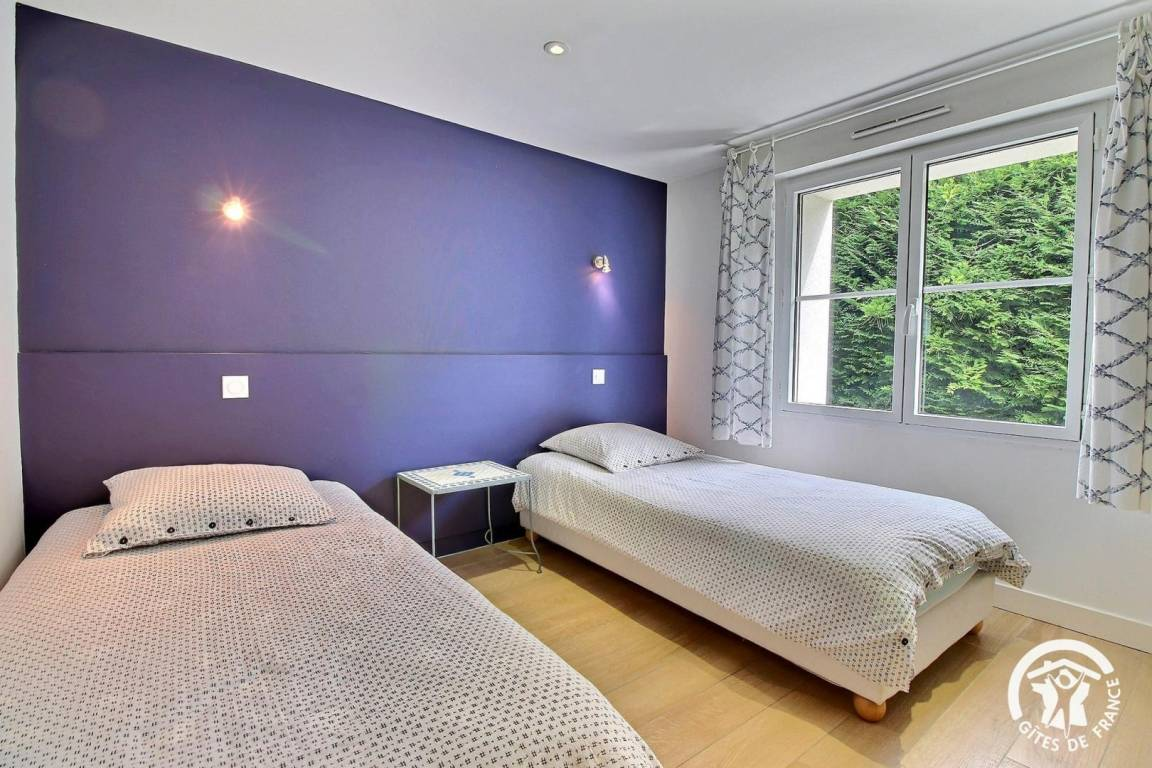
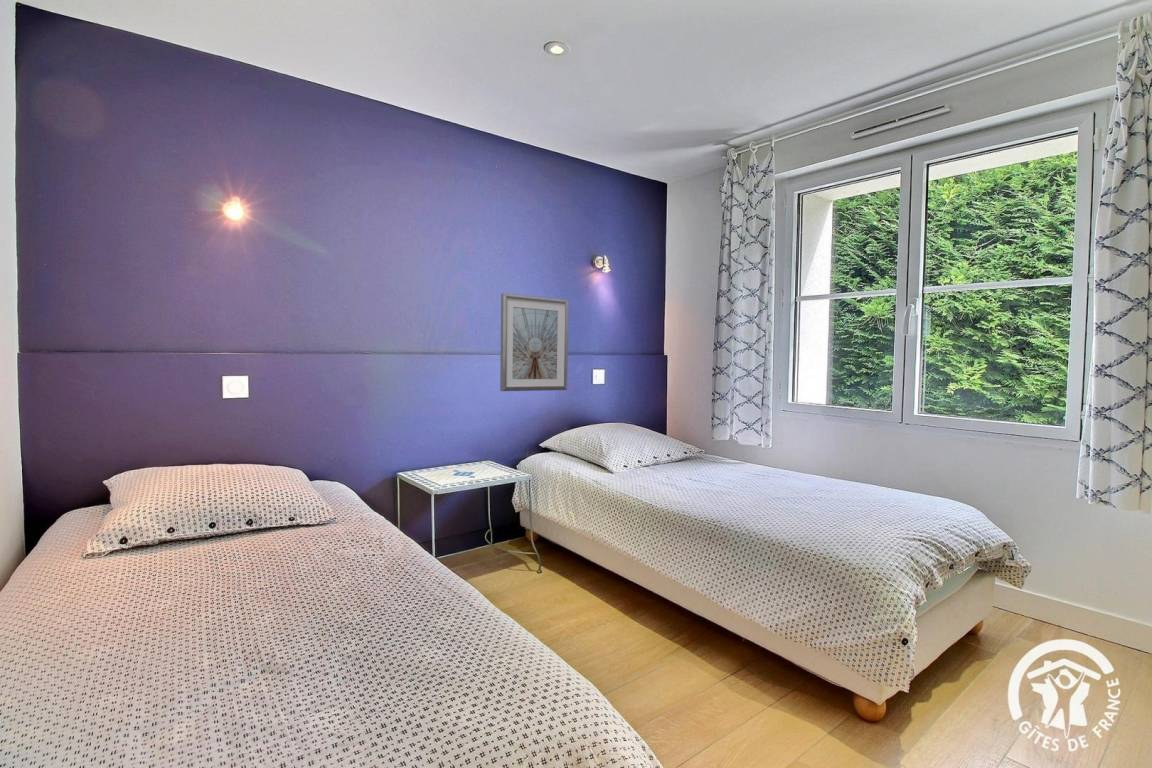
+ picture frame [499,292,569,392]
